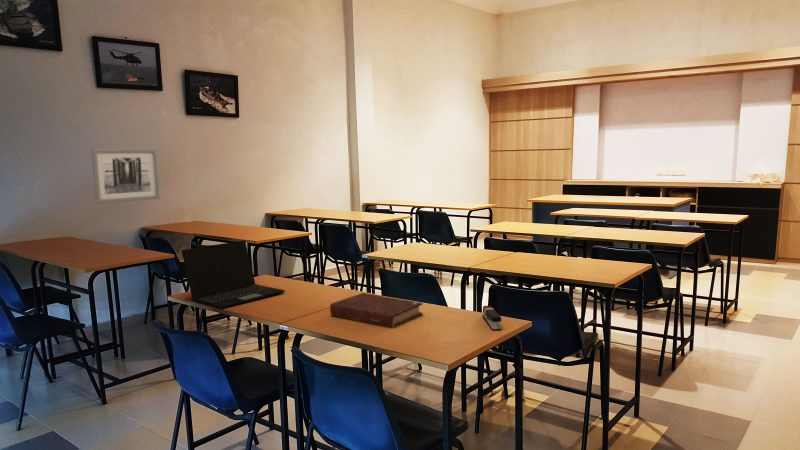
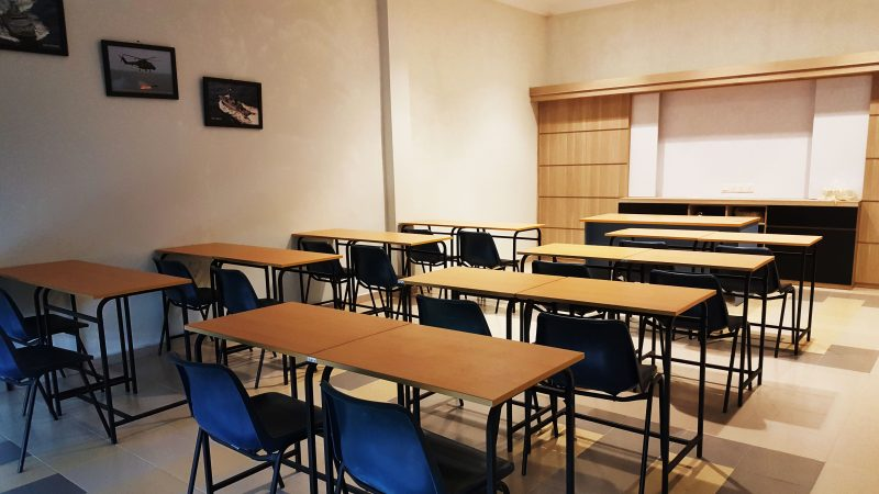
- wall art [90,148,161,205]
- stapler [481,305,502,332]
- laptop [180,239,286,310]
- book [329,292,424,329]
